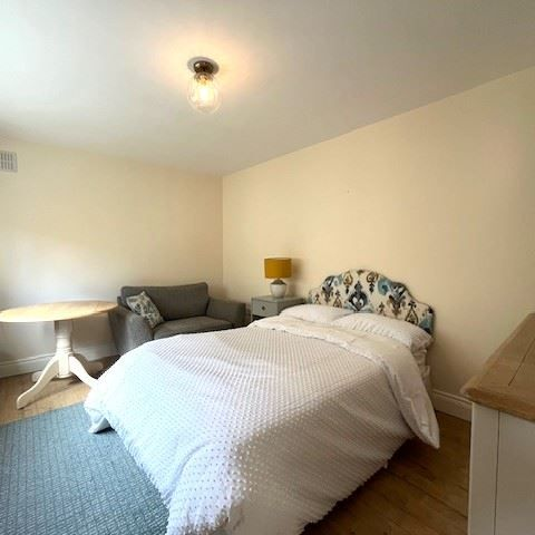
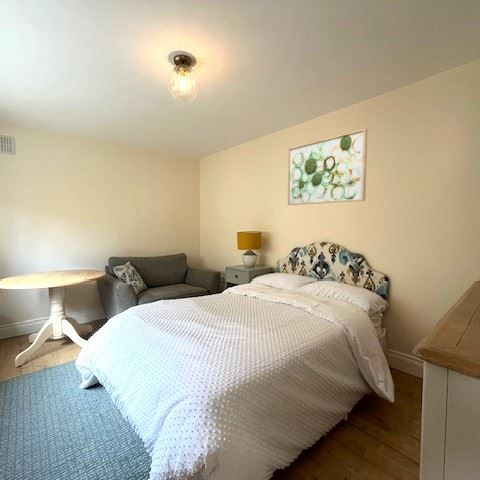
+ wall art [287,128,368,206]
